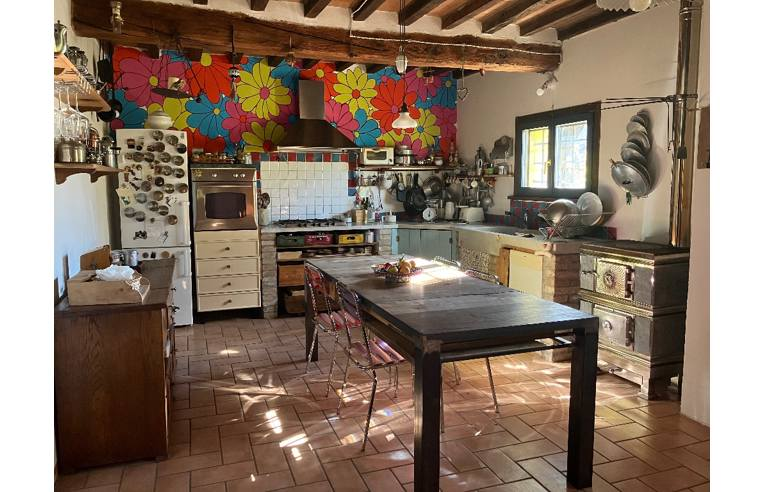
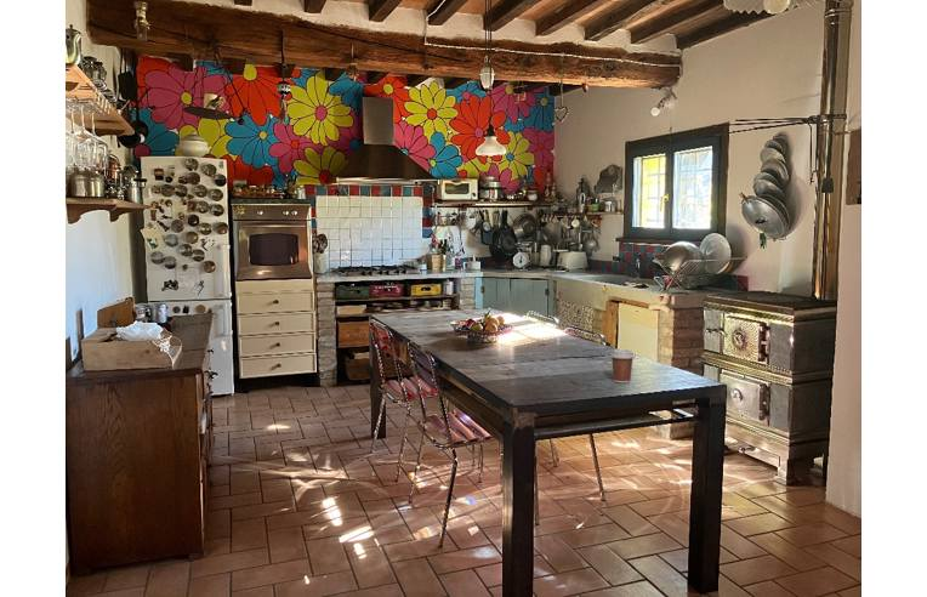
+ coffee cup [609,348,636,385]
